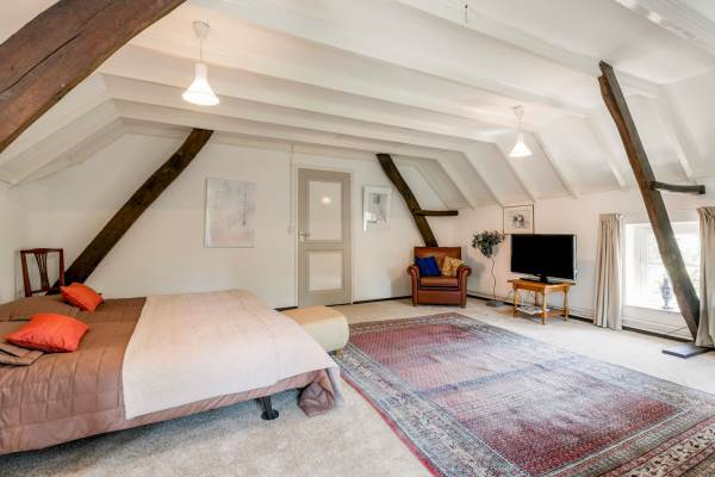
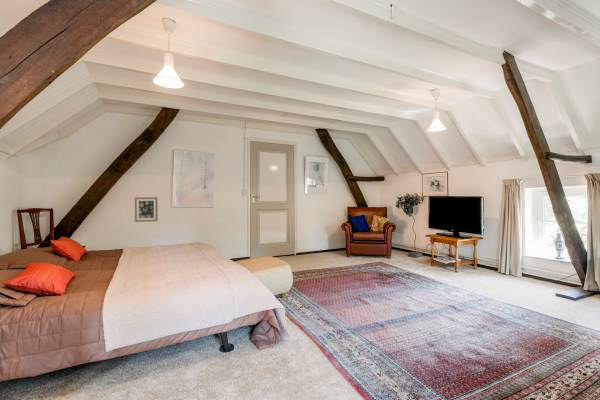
+ wall art [134,196,159,223]
